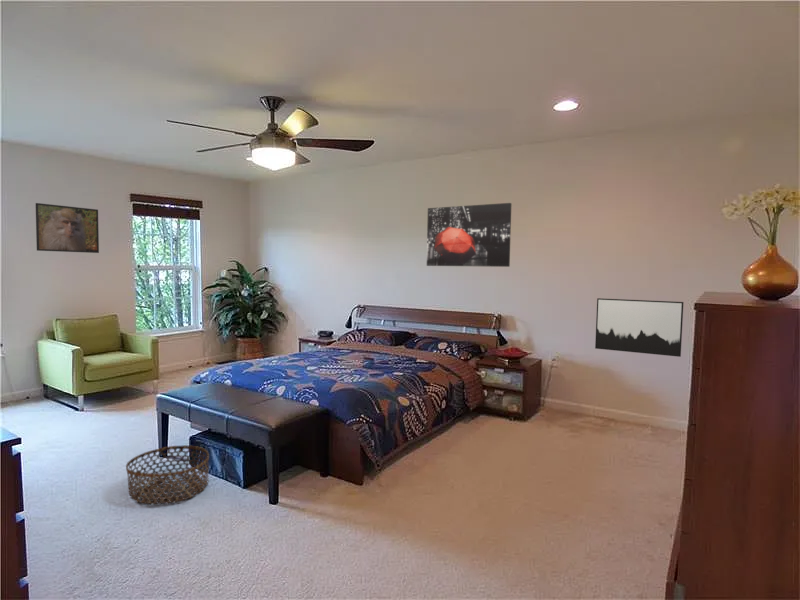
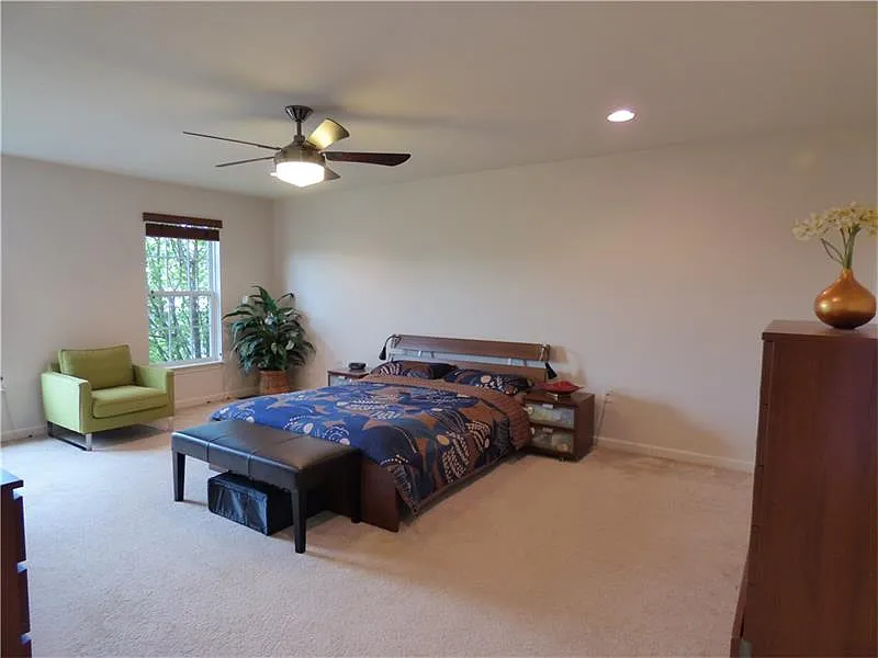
- wall art [594,297,684,358]
- basket [125,444,210,505]
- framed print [35,202,100,254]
- wall art [426,202,512,268]
